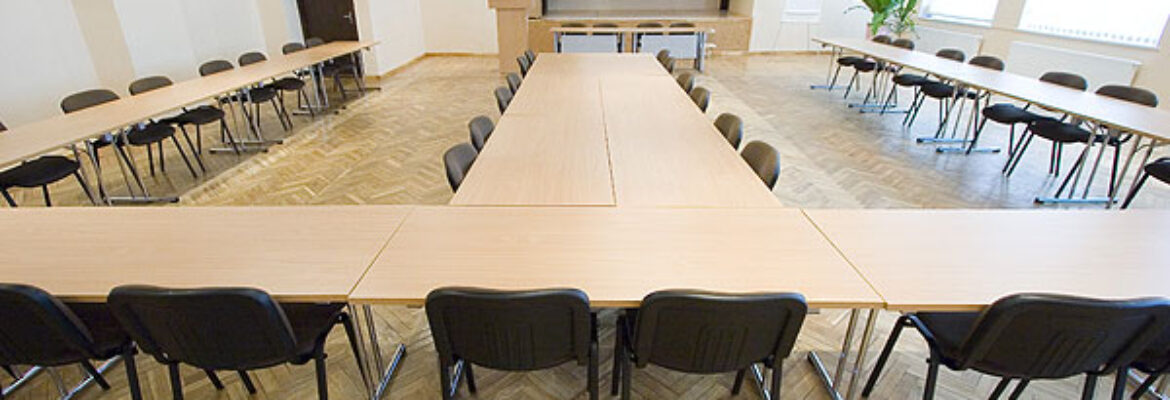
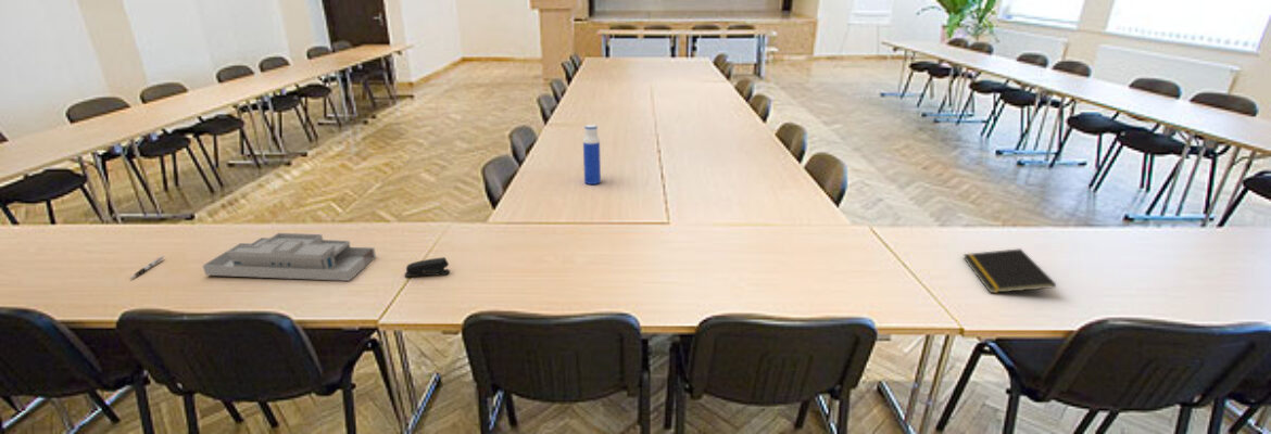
+ pen [129,255,165,280]
+ desk organizer [202,232,377,282]
+ water bottle [582,124,602,186]
+ stapler [403,256,451,278]
+ notepad [962,247,1057,294]
